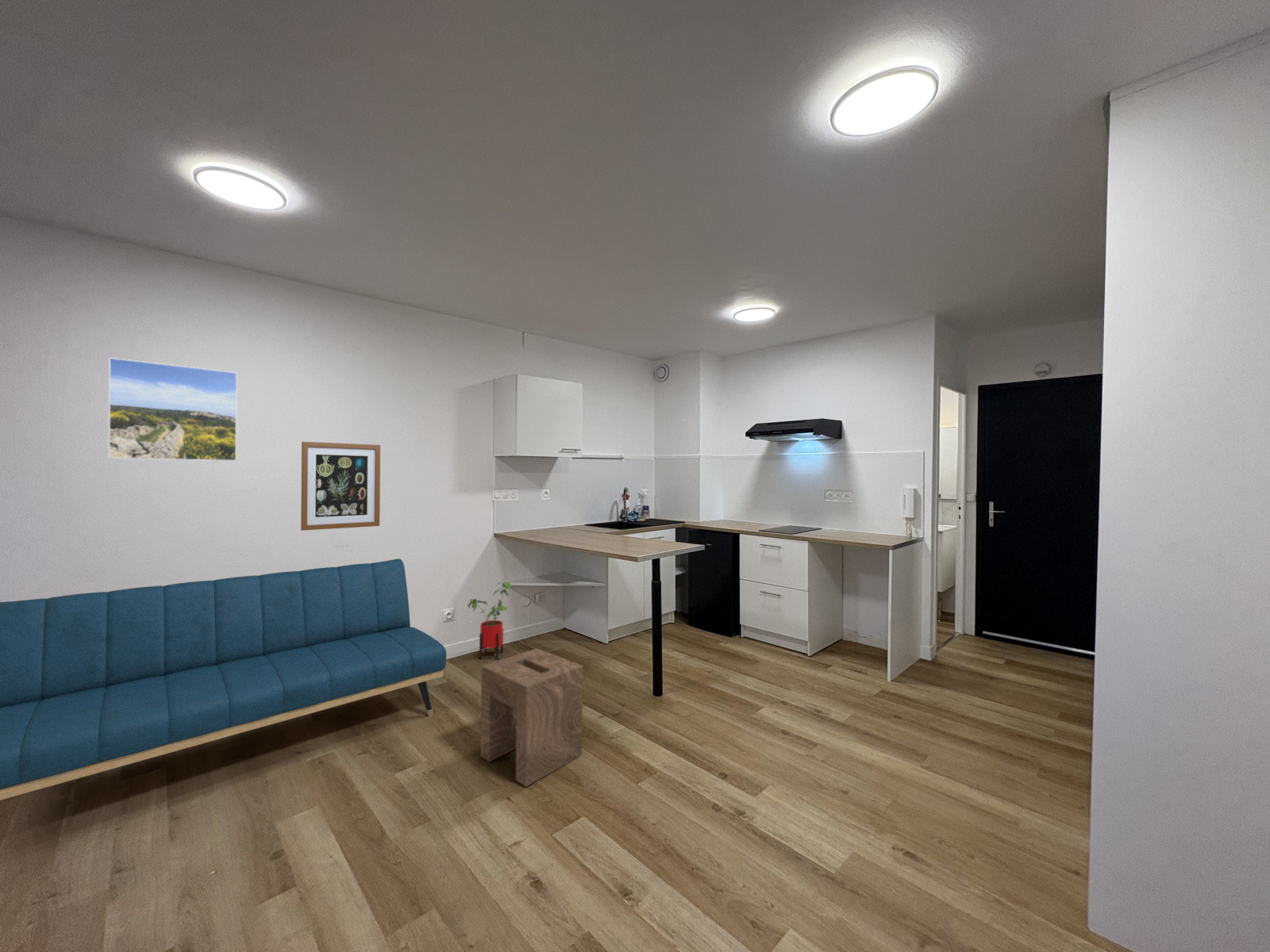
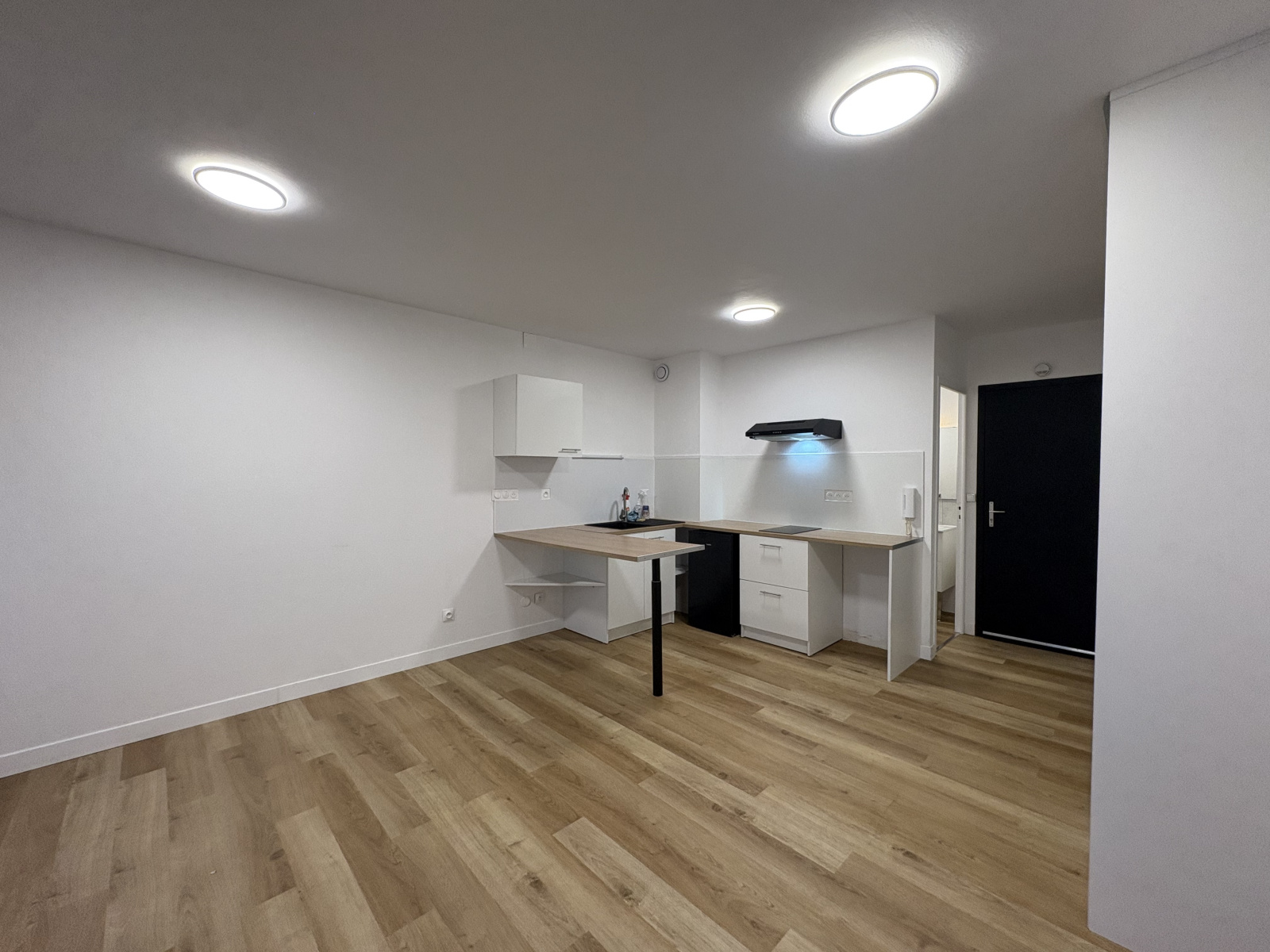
- house plant [468,581,516,660]
- sofa [0,558,447,801]
- stool [480,647,583,788]
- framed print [108,357,238,462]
- wall art [300,441,381,532]
